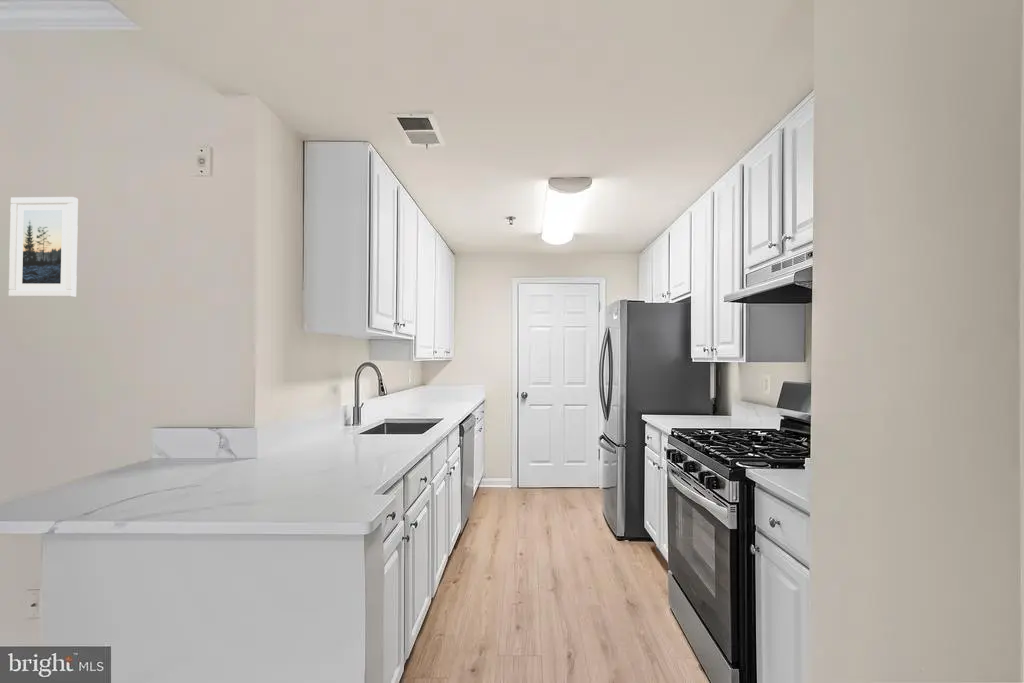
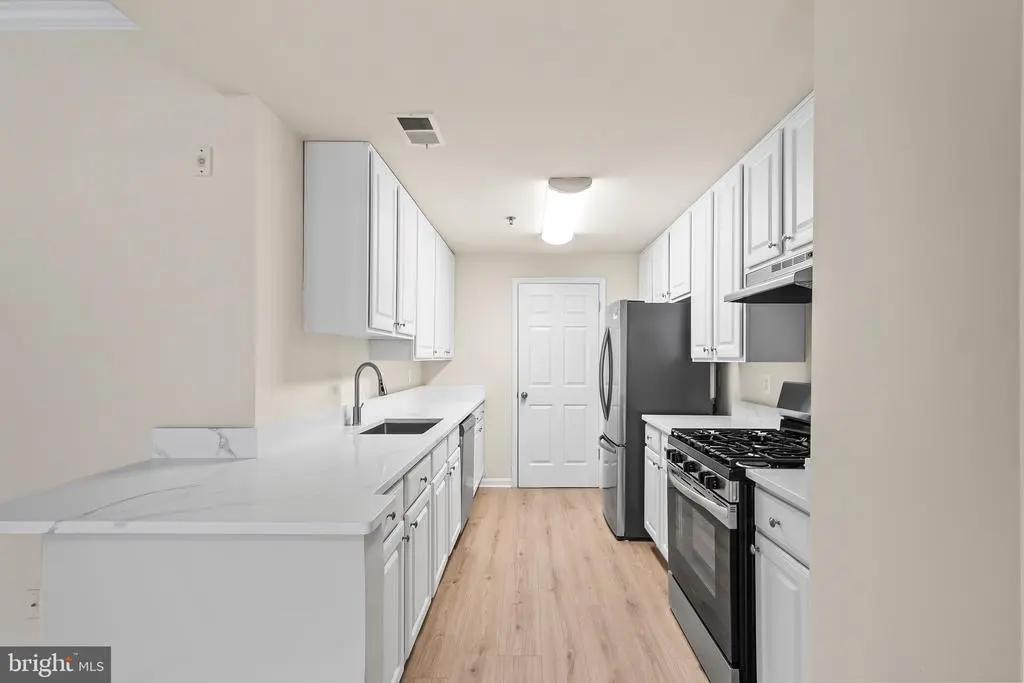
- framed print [8,196,79,298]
